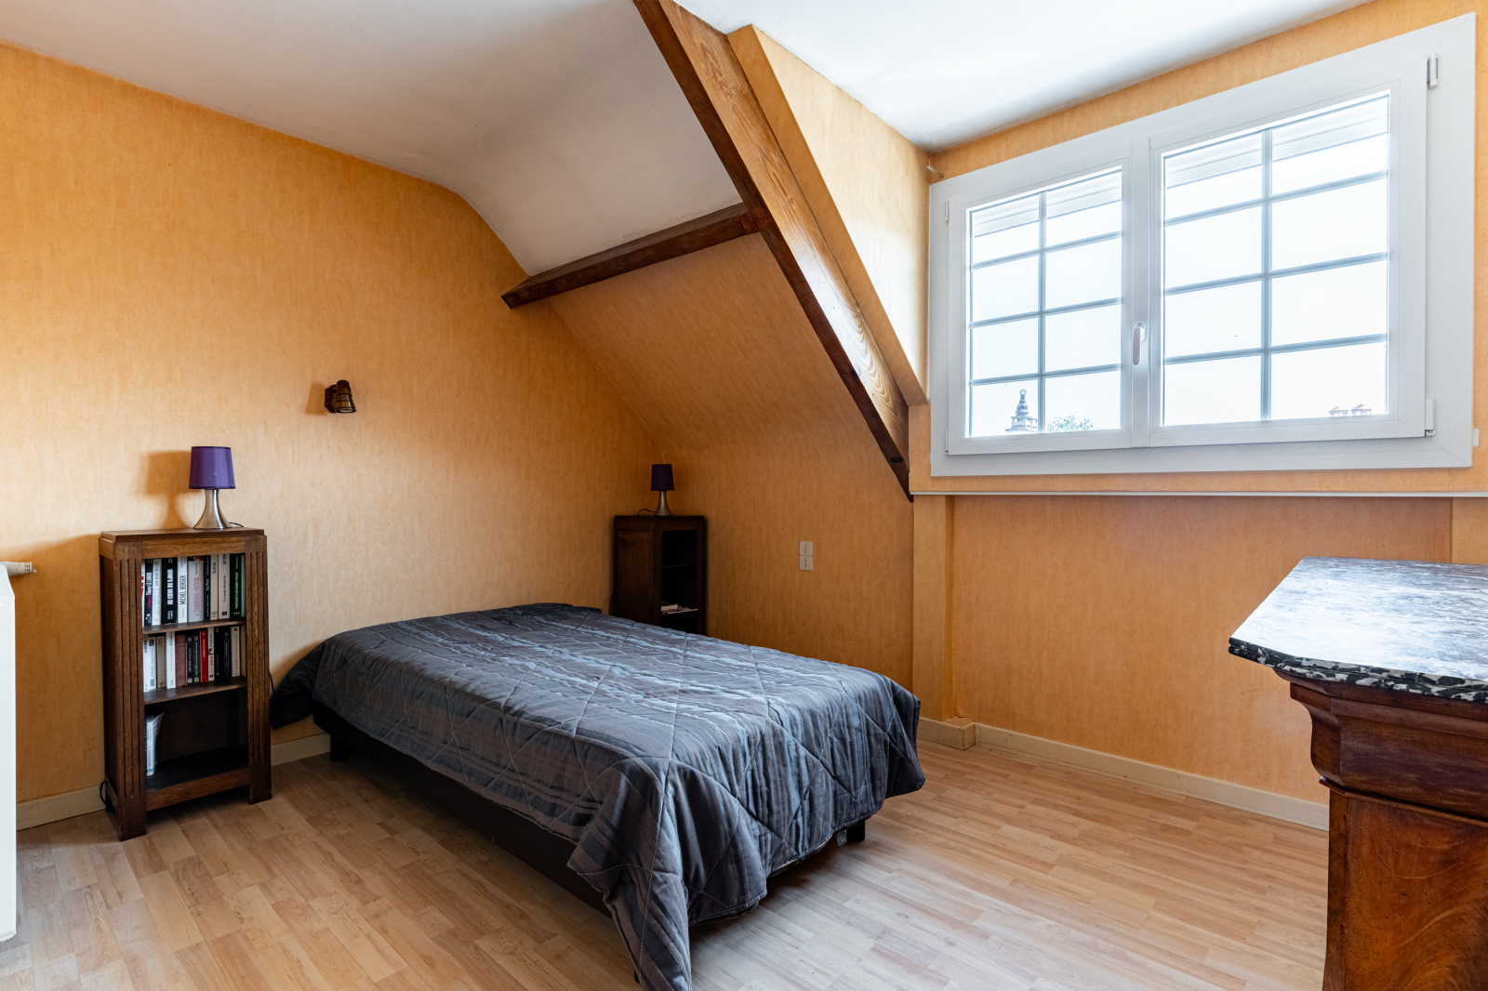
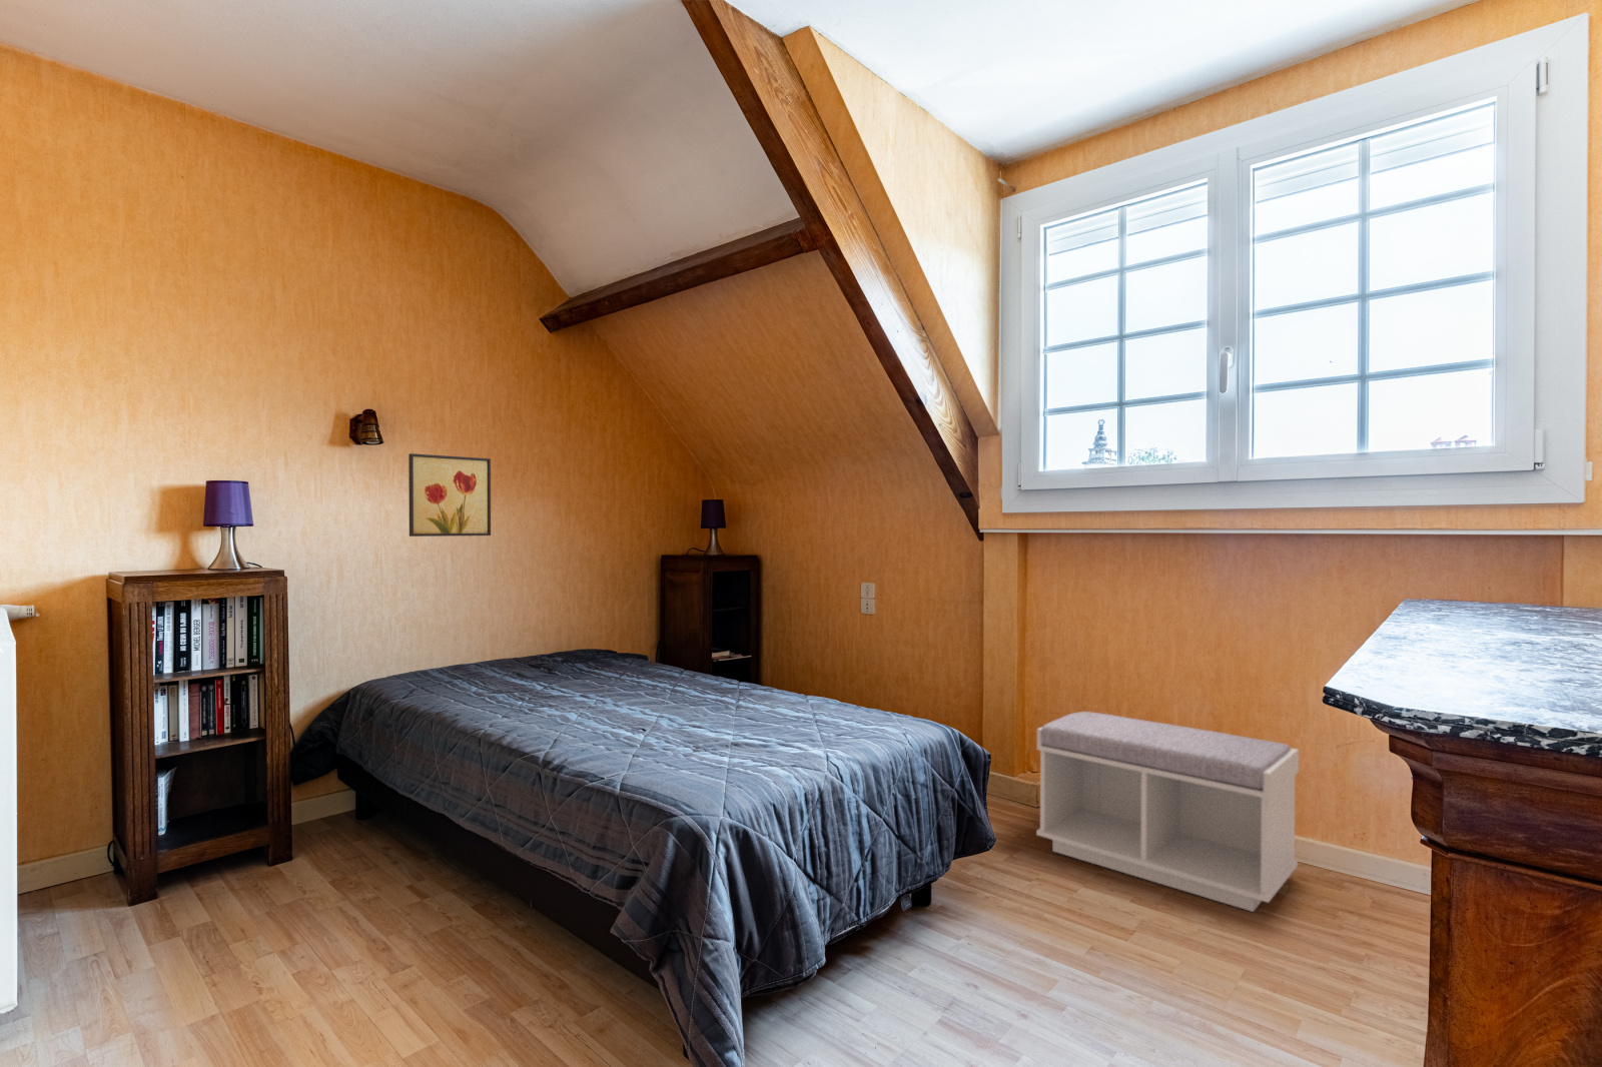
+ wall art [407,453,492,537]
+ bench [1035,711,1299,913]
